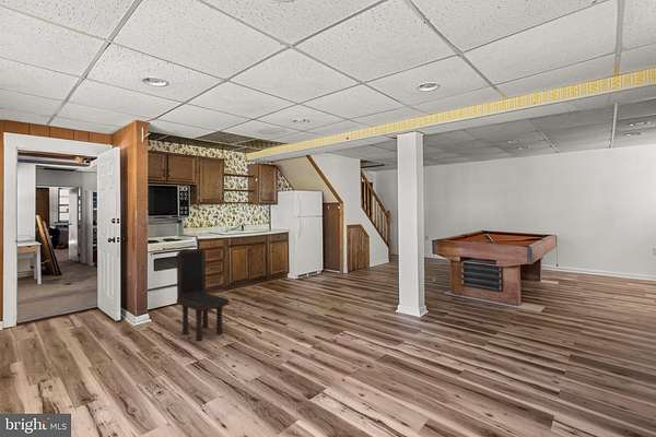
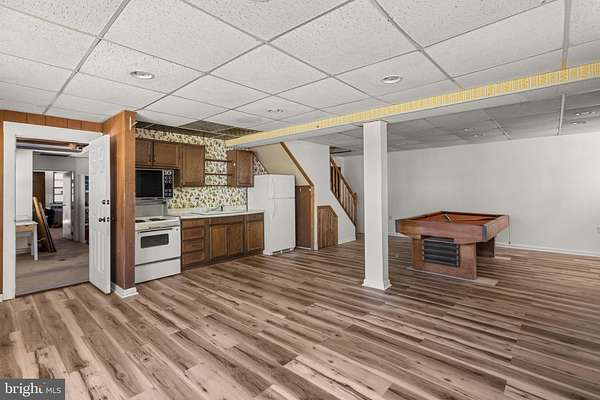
- dining chair [176,247,230,342]
